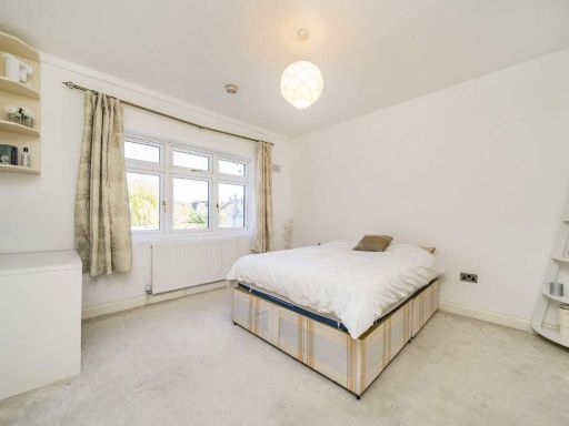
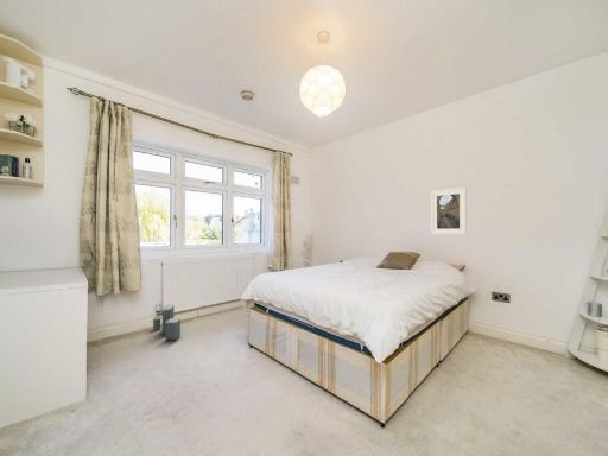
+ laundry hamper [152,304,182,341]
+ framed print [430,186,468,235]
